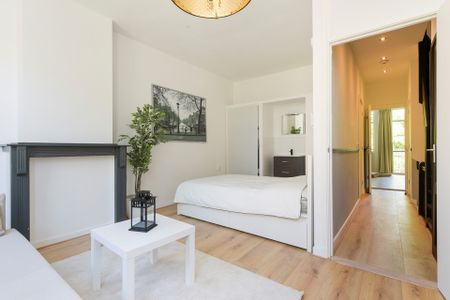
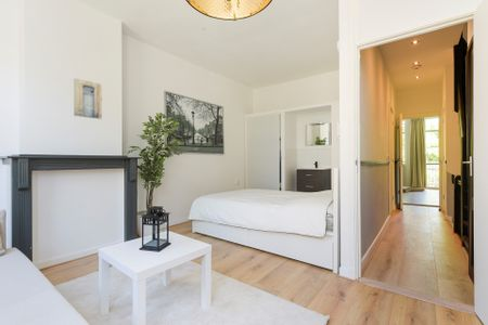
+ wall art [73,77,103,120]
